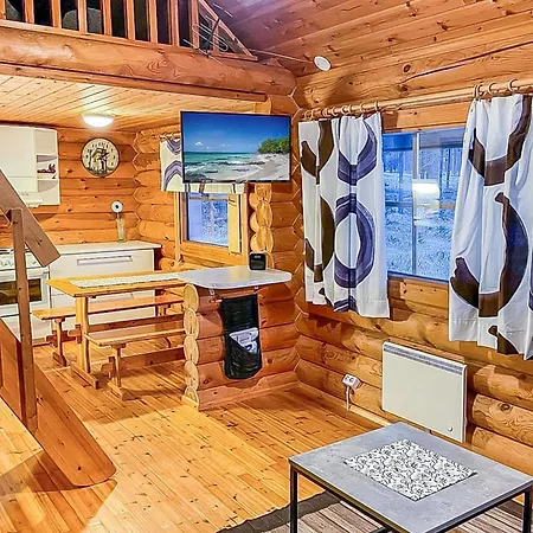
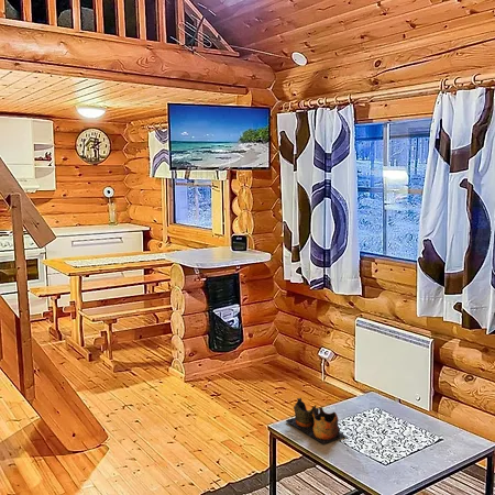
+ decorative bowl [285,397,346,444]
